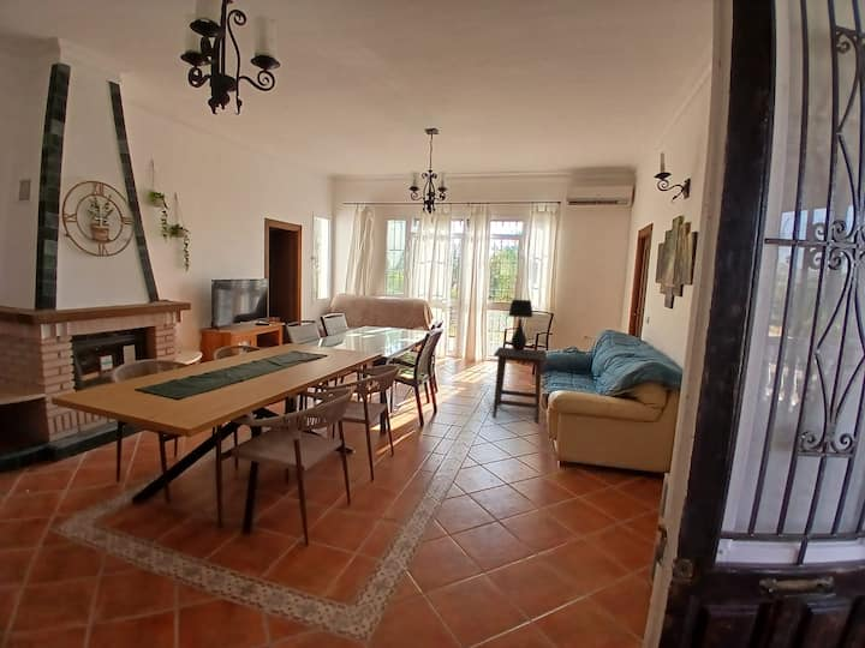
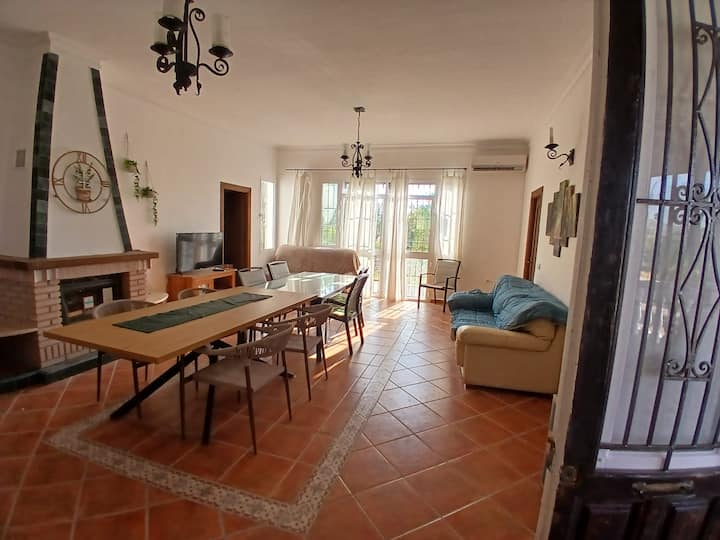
- side table [491,346,548,424]
- table lamp [507,299,533,352]
